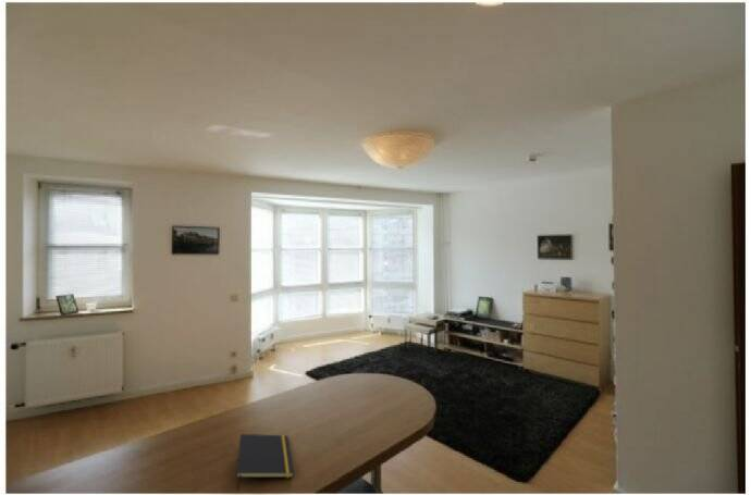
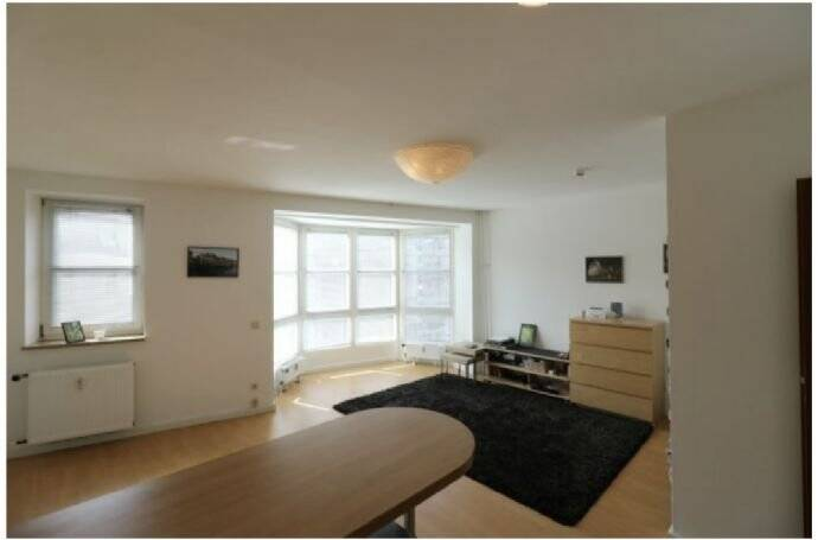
- notepad [235,433,295,491]
